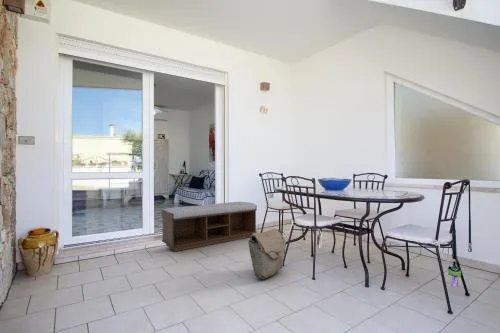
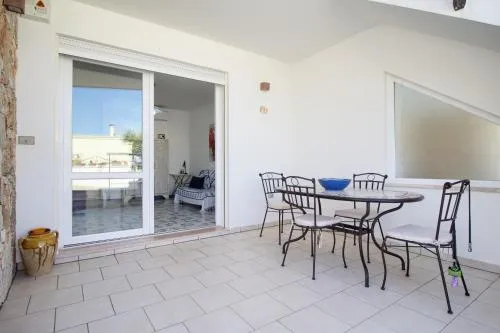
- bench [161,201,258,252]
- bag [248,228,287,280]
